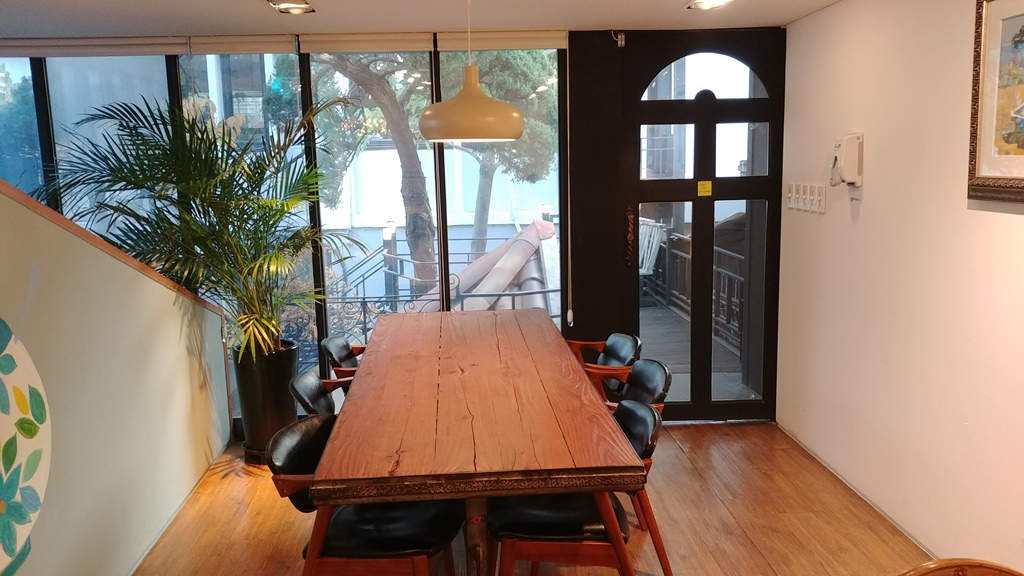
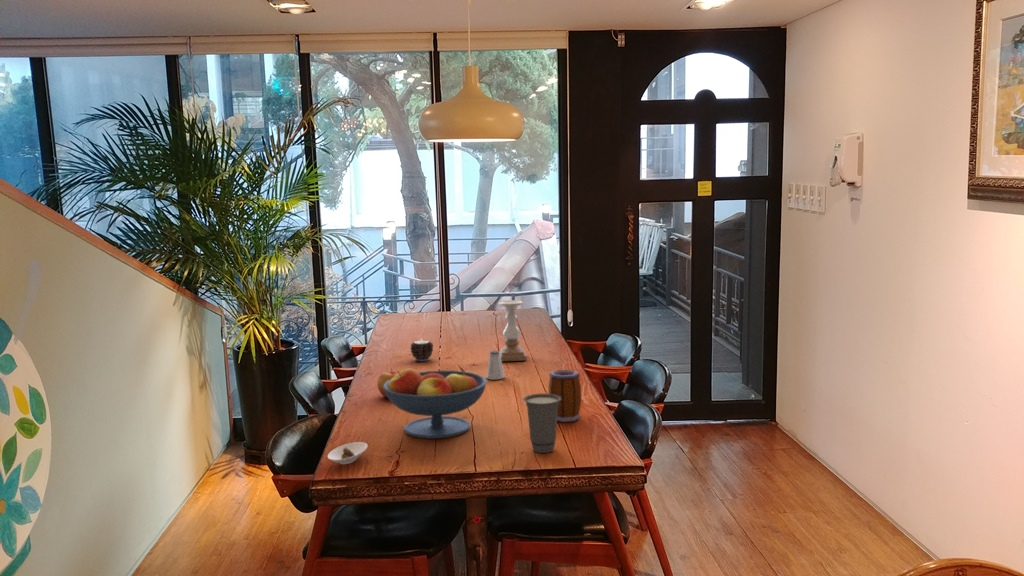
+ cup [522,393,561,454]
+ fruit bowl [383,368,488,440]
+ mug [548,369,582,423]
+ saltshaker [485,350,506,381]
+ candle holder [498,299,527,362]
+ candle [409,338,434,362]
+ apple [377,368,399,398]
+ saucer [327,441,368,465]
